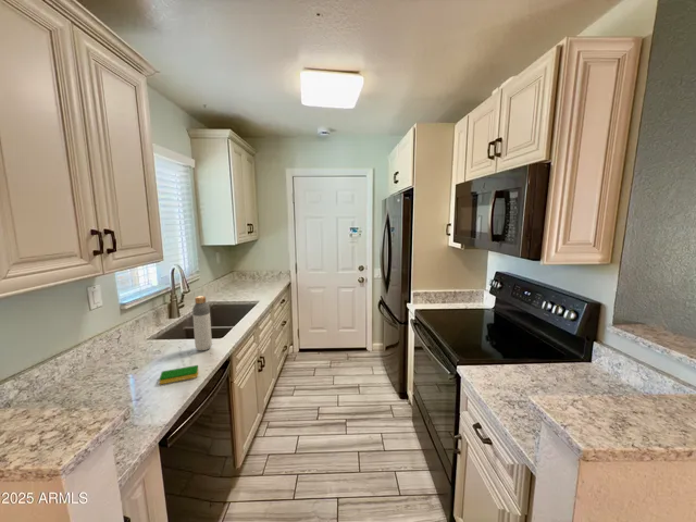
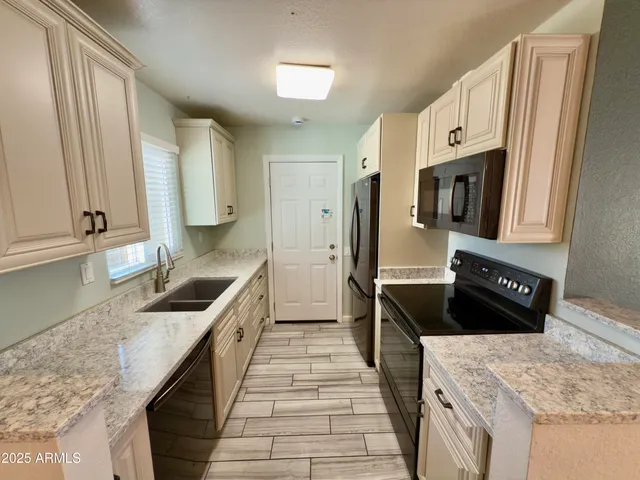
- dish sponge [158,364,199,385]
- bottle [191,295,213,351]
